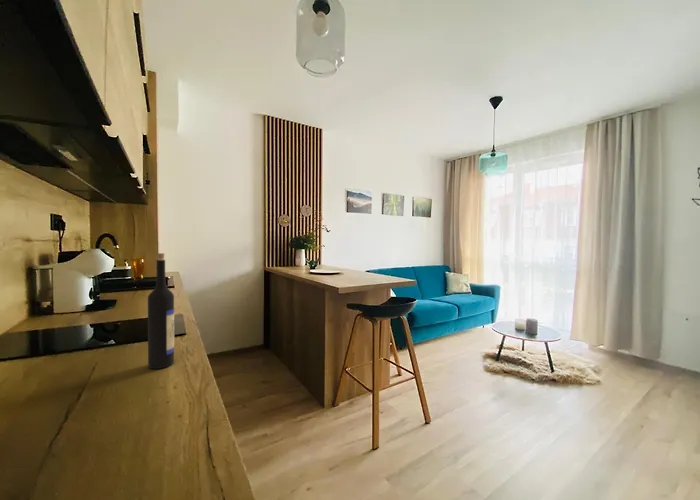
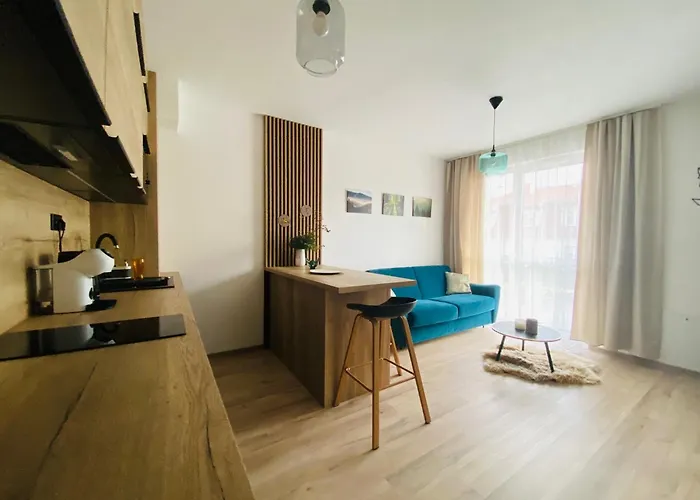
- wine bottle [147,252,175,370]
